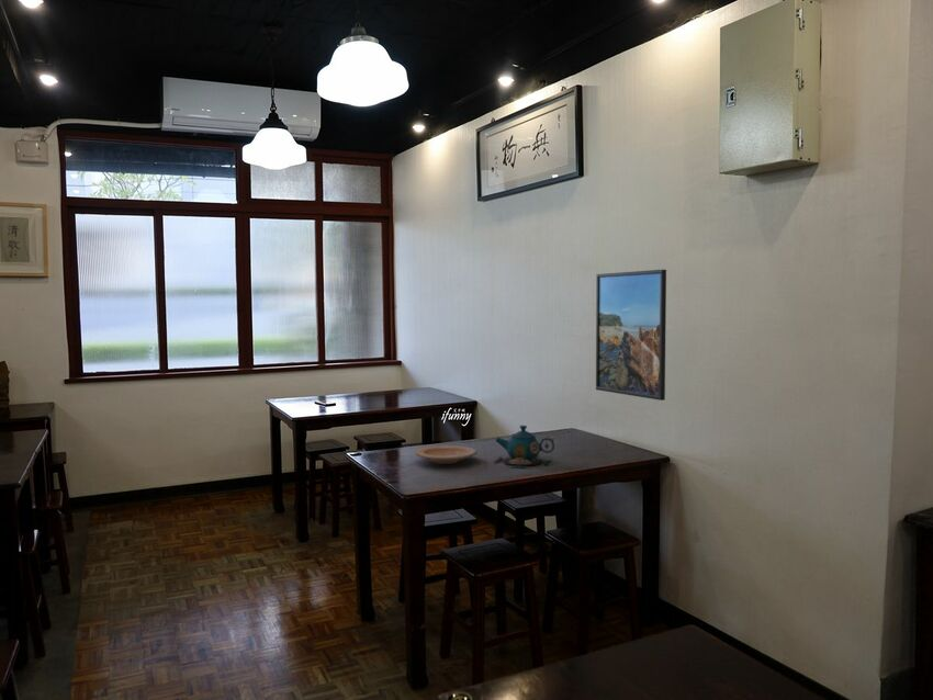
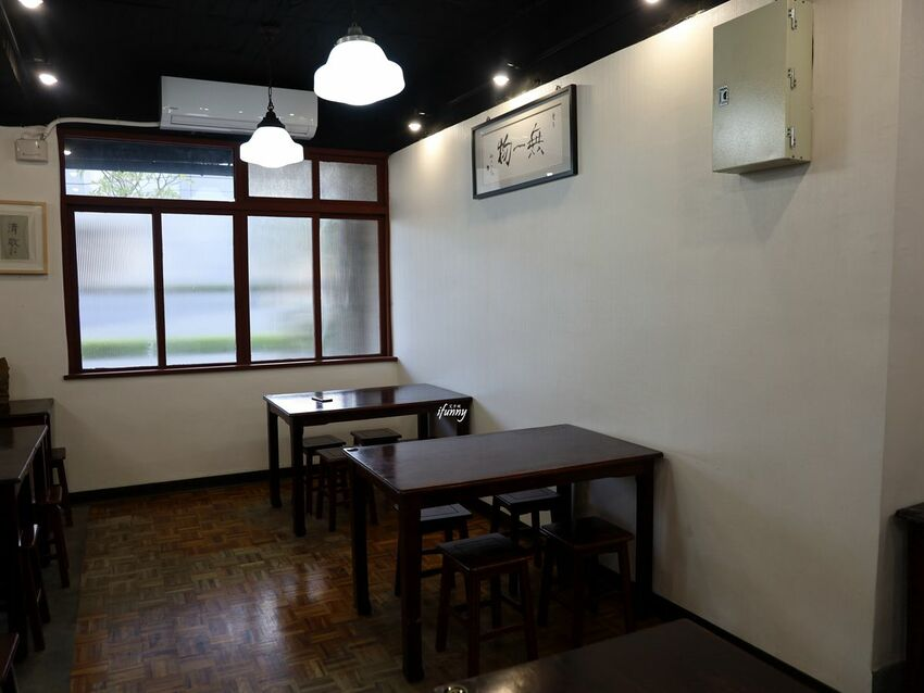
- teapot [494,425,555,468]
- plate [414,444,479,465]
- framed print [595,269,667,402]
